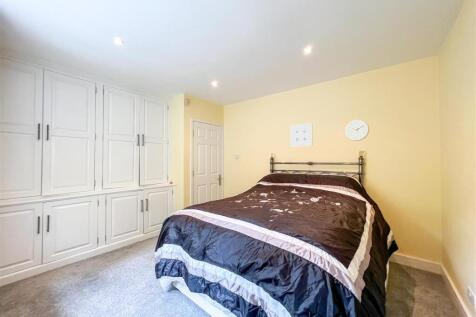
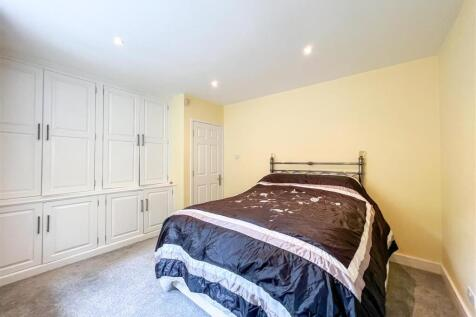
- wall clock [344,119,370,142]
- wall art [290,122,313,148]
